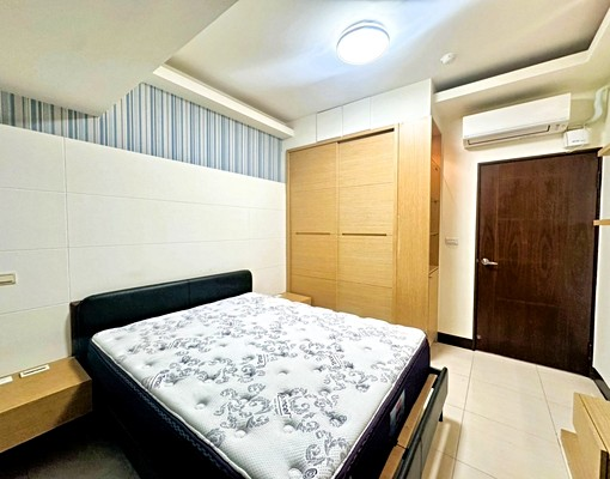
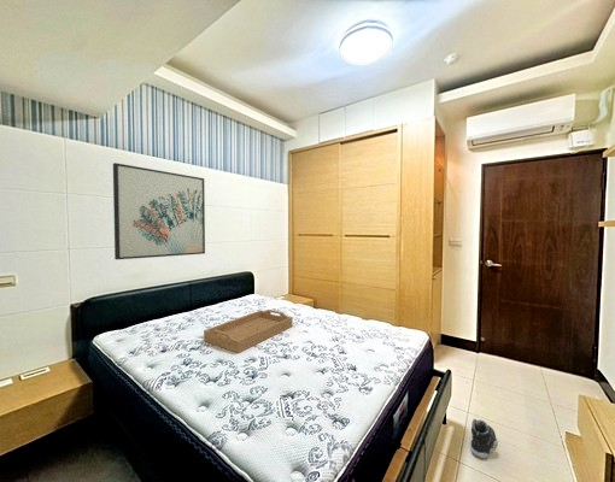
+ sneaker [469,418,498,459]
+ serving tray [203,308,294,354]
+ wall art [112,161,206,260]
